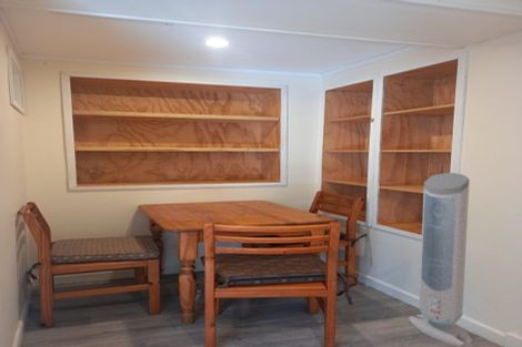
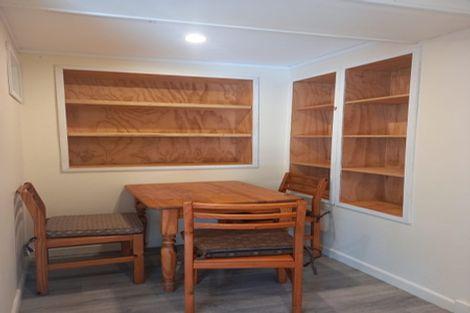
- air purifier [408,172,474,347]
